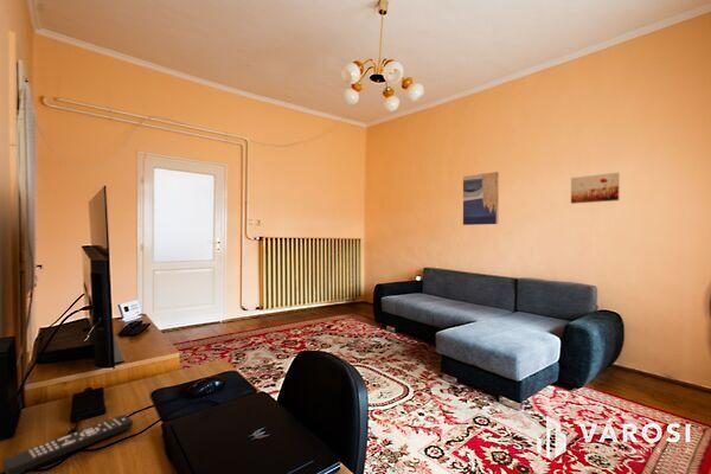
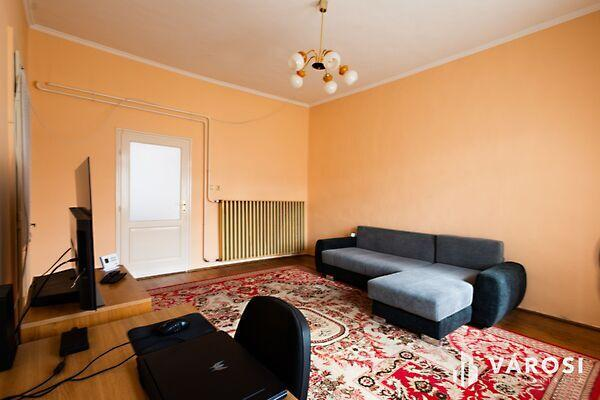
- remote control [1,414,134,474]
- wall art [570,172,620,205]
- wall art [462,171,500,226]
